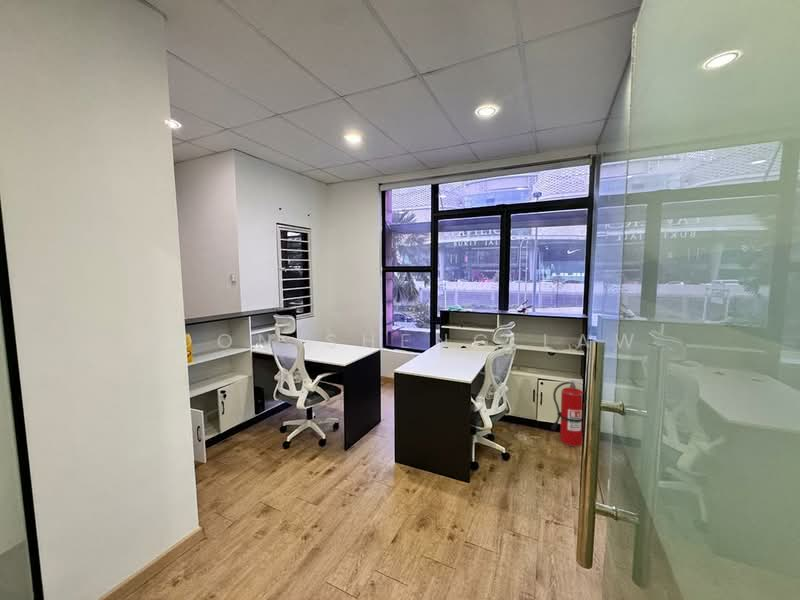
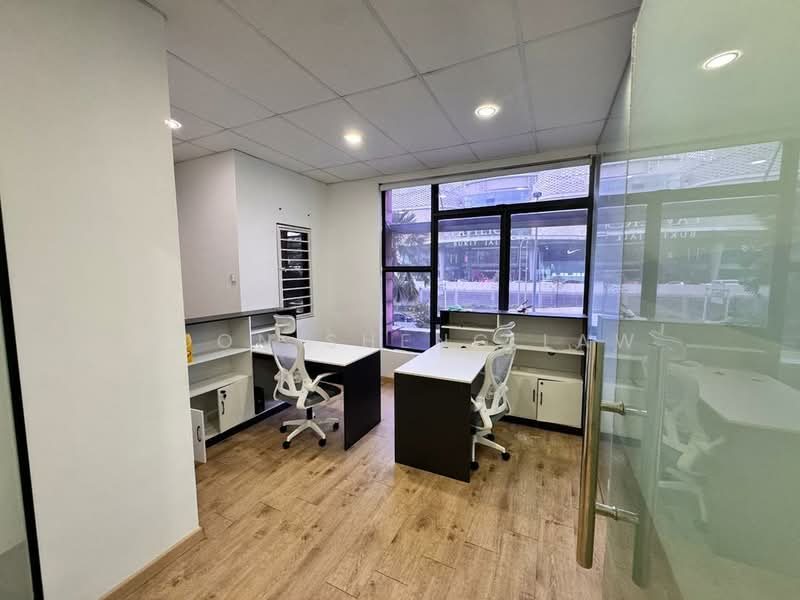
- fire extinguisher [550,378,584,447]
